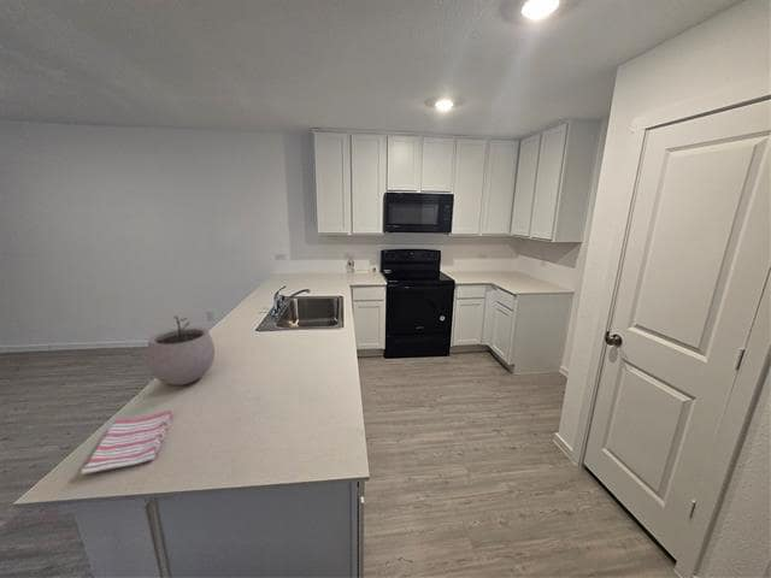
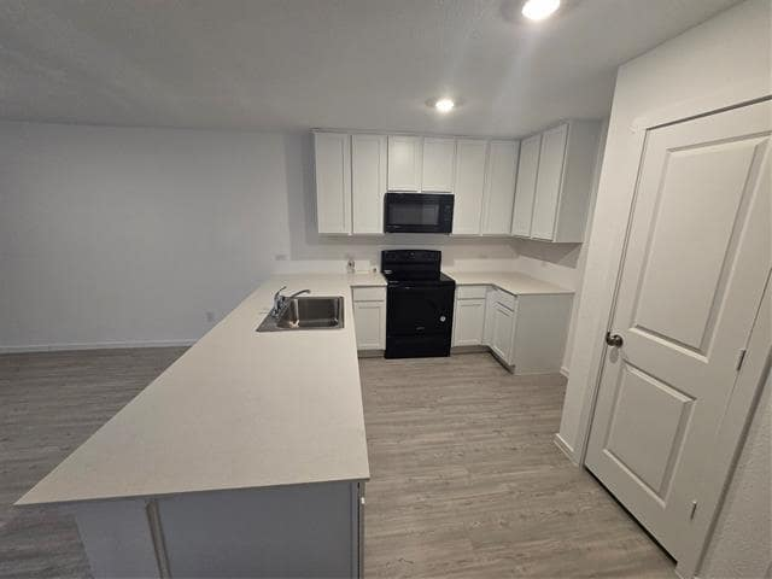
- dish towel [80,408,172,476]
- plant pot [146,314,216,387]
